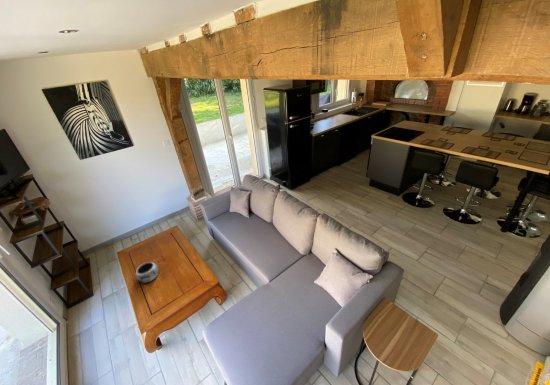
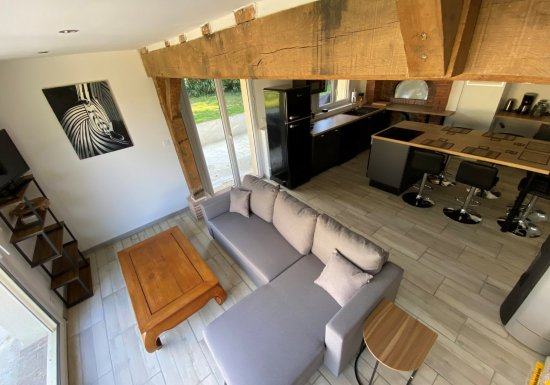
- decorative bowl [135,261,160,284]
